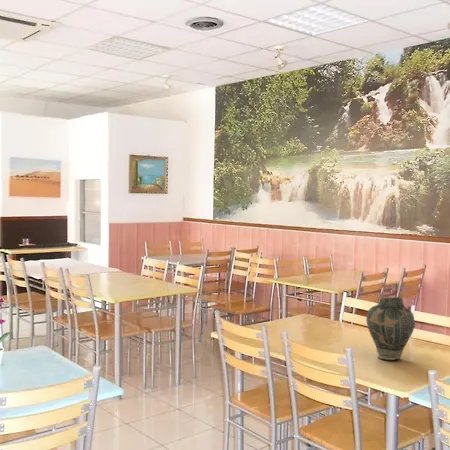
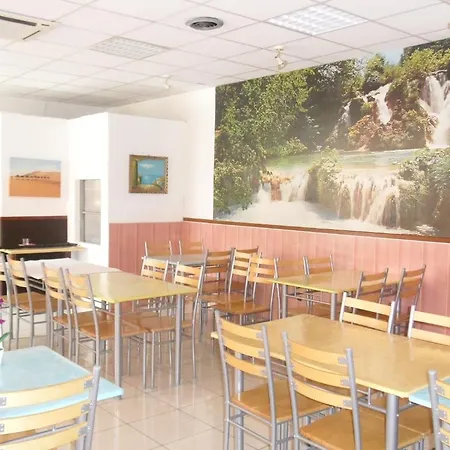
- vase [365,296,416,361]
